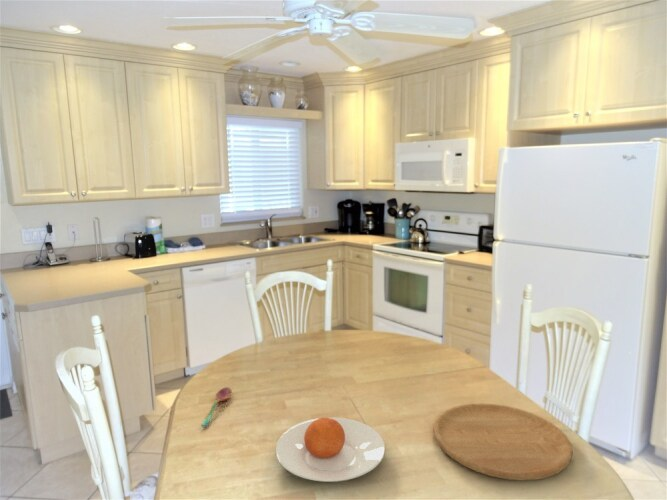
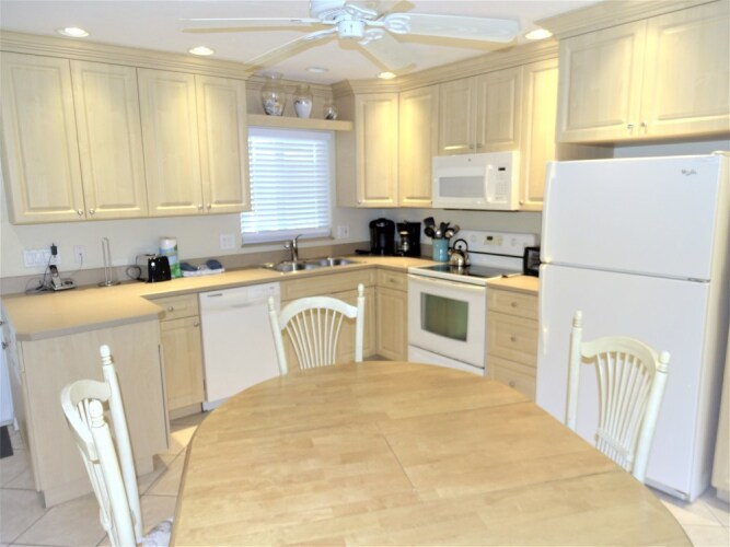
- plate [274,417,386,483]
- soupspoon [201,386,233,427]
- cutting board [433,402,573,482]
